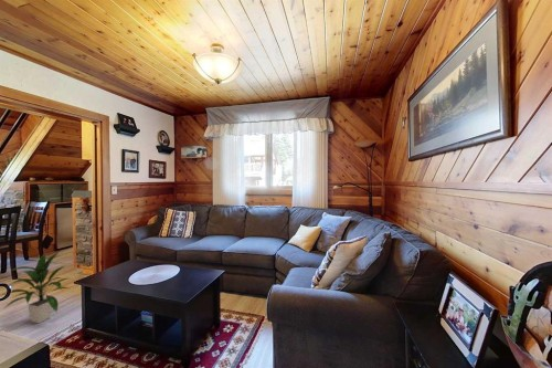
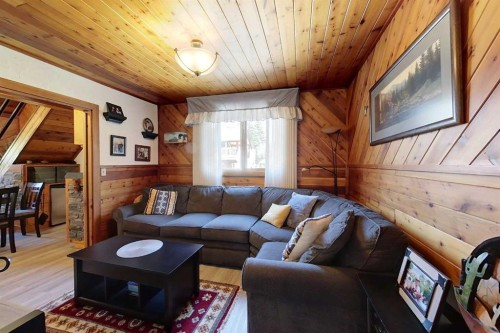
- indoor plant [0,251,73,324]
